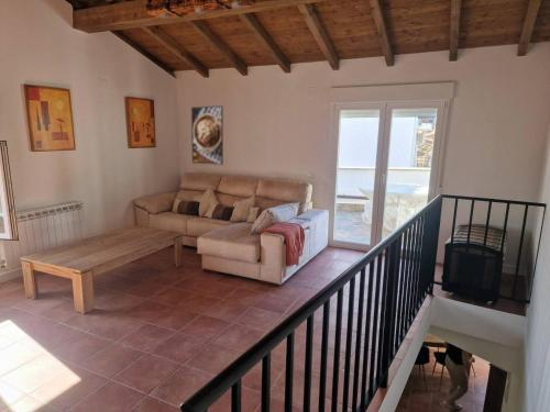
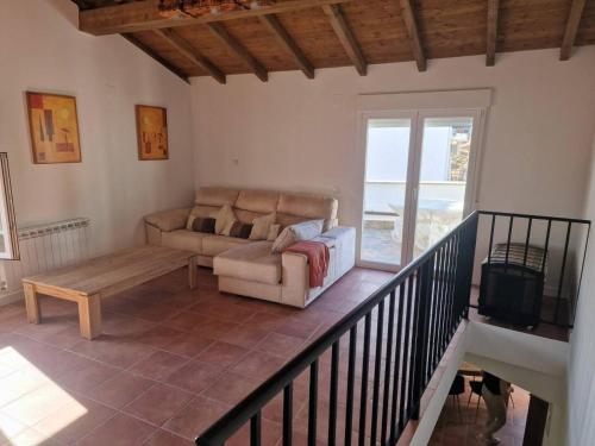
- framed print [190,104,224,166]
